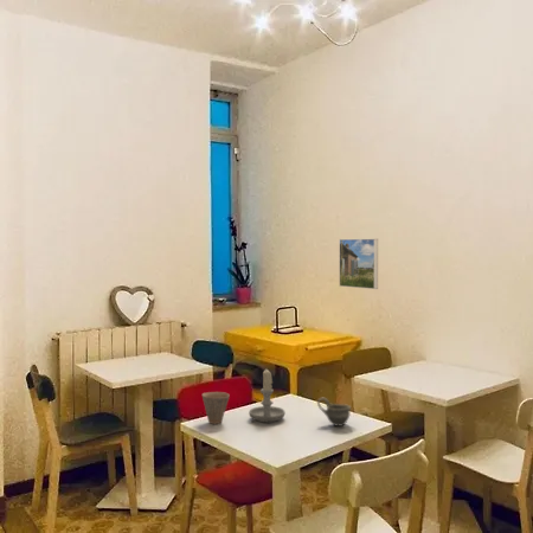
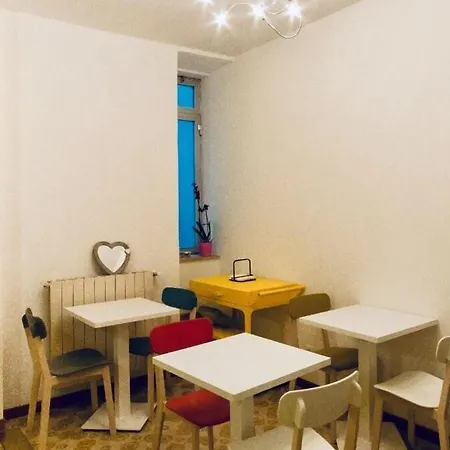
- cup [201,391,231,425]
- candle [248,367,287,423]
- cup [316,397,352,428]
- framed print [338,238,379,290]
